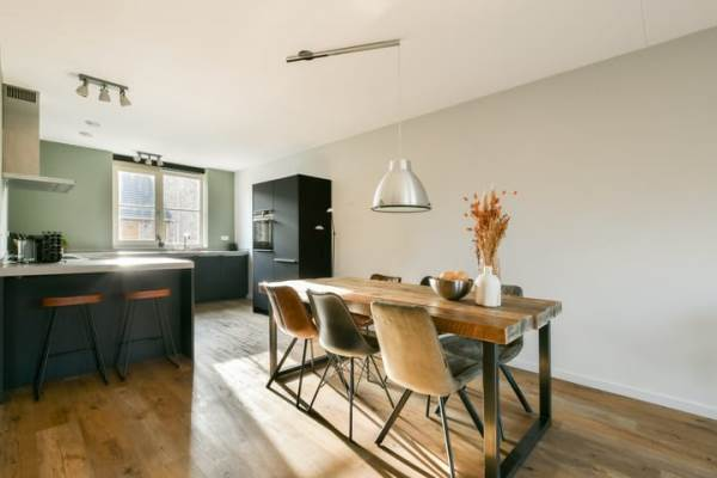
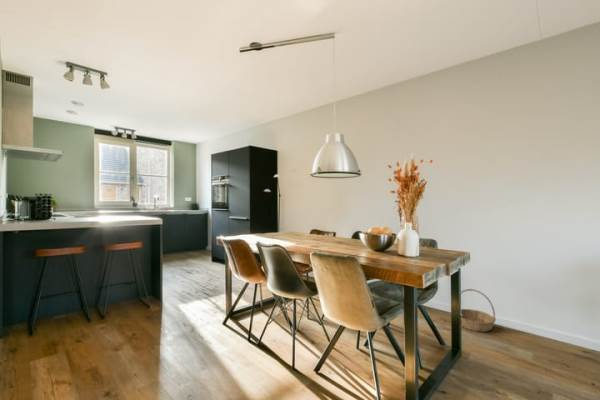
+ basket [460,288,497,333]
